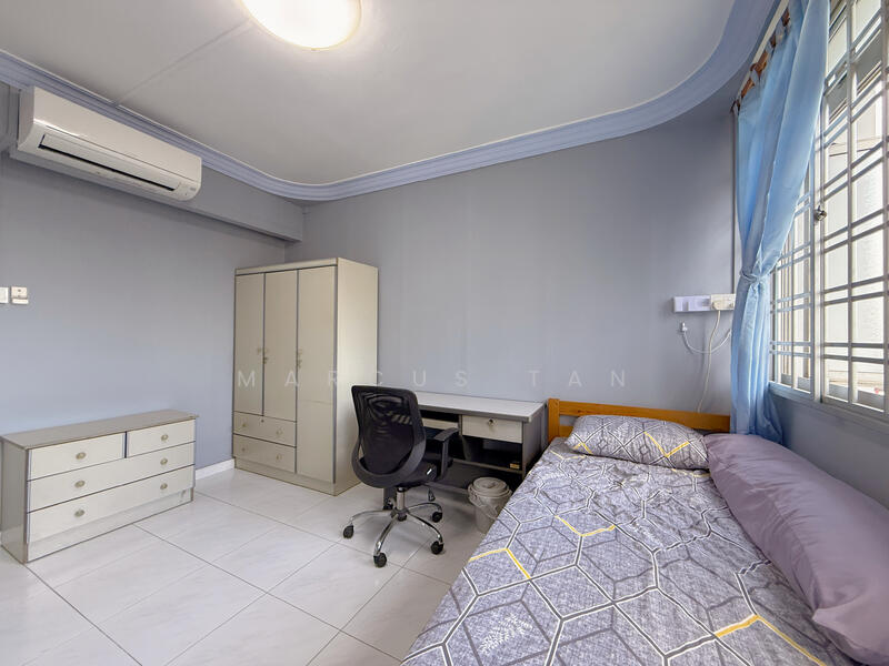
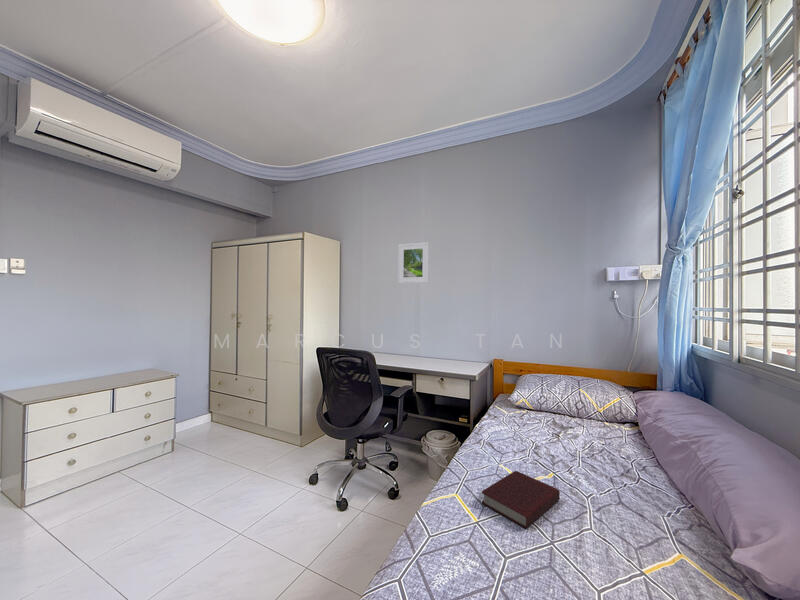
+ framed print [397,241,430,284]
+ book [481,470,561,529]
